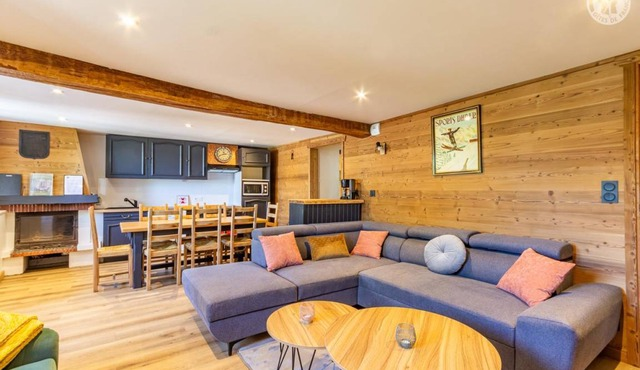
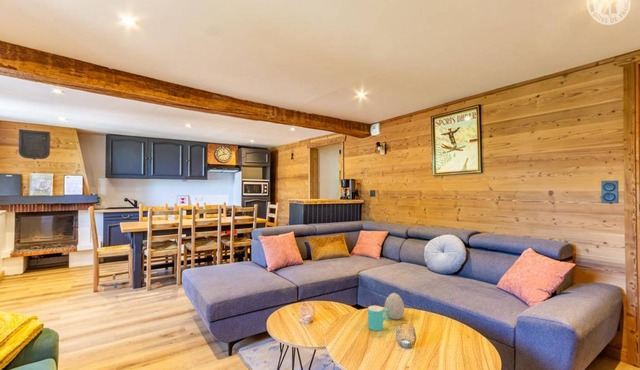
+ decorative egg [384,292,405,321]
+ cup [367,305,389,332]
